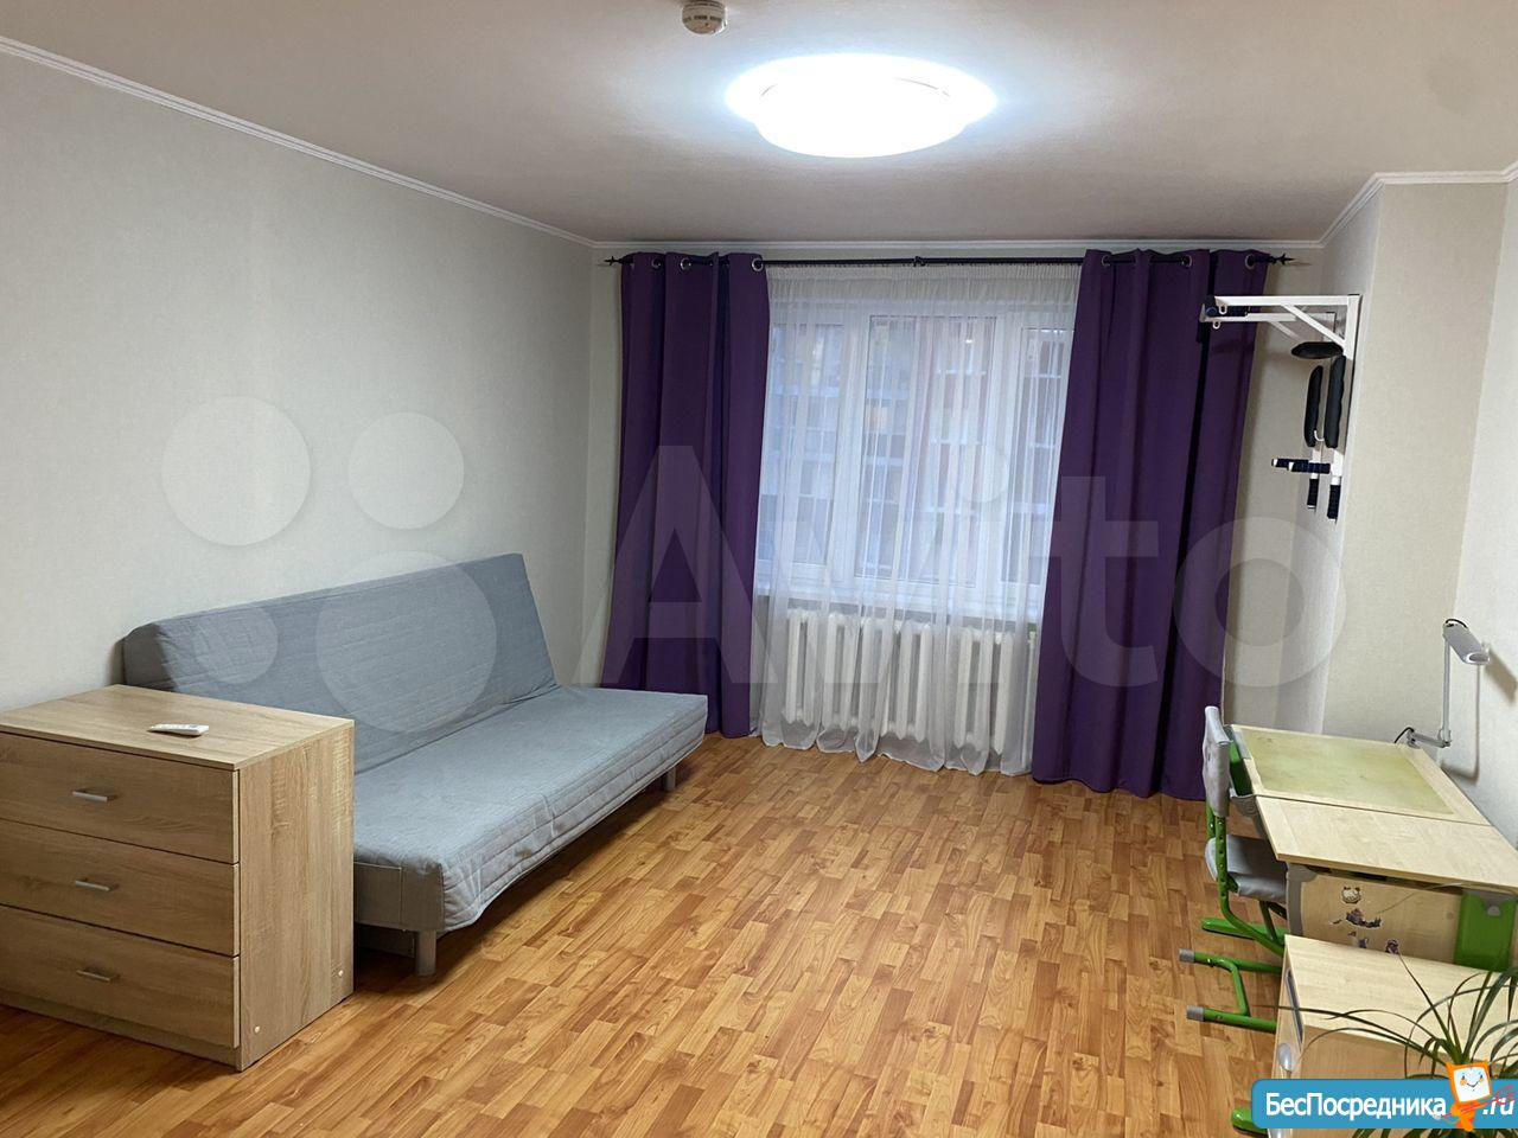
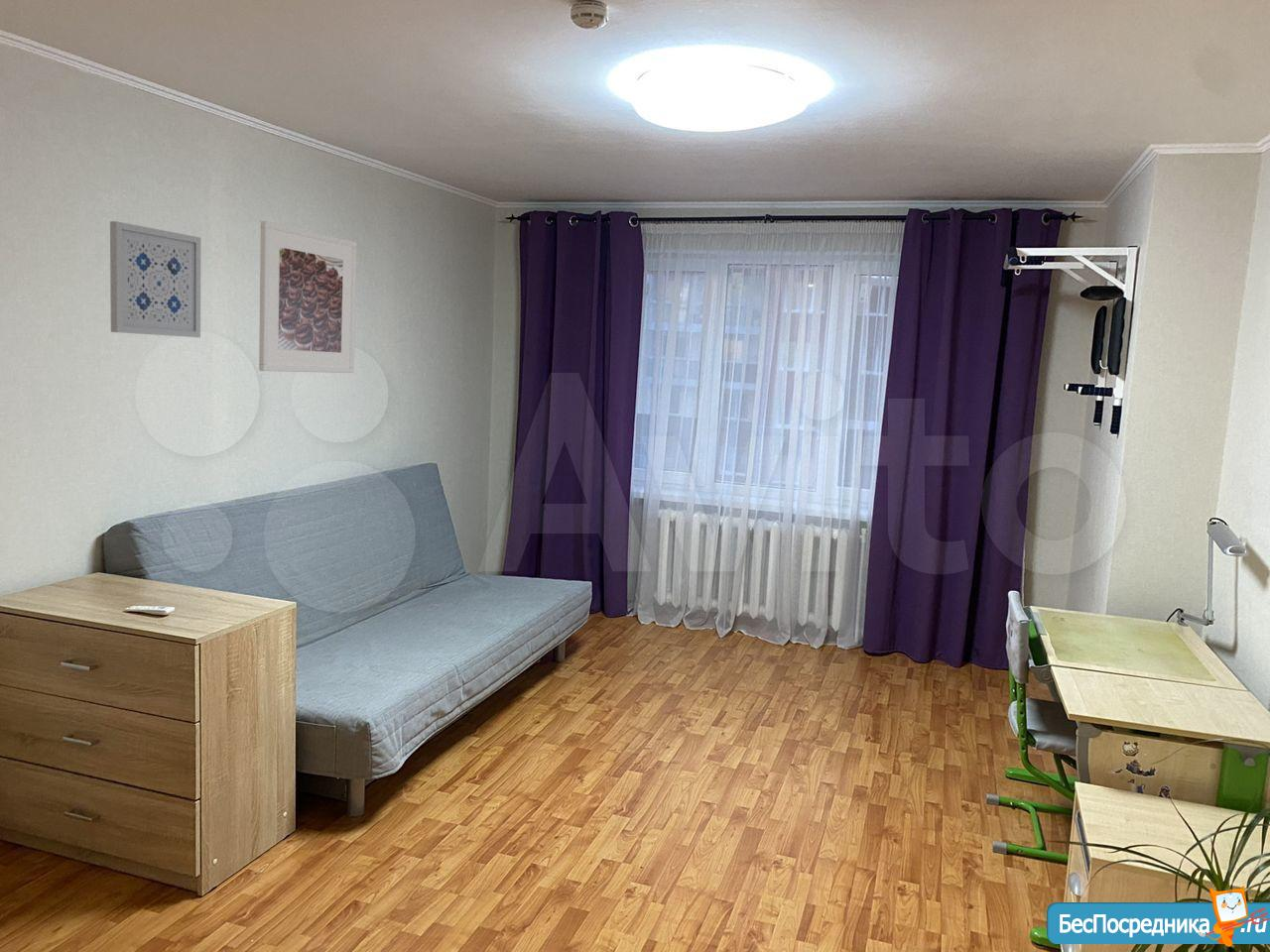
+ wall art [109,220,201,338]
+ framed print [258,220,358,374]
